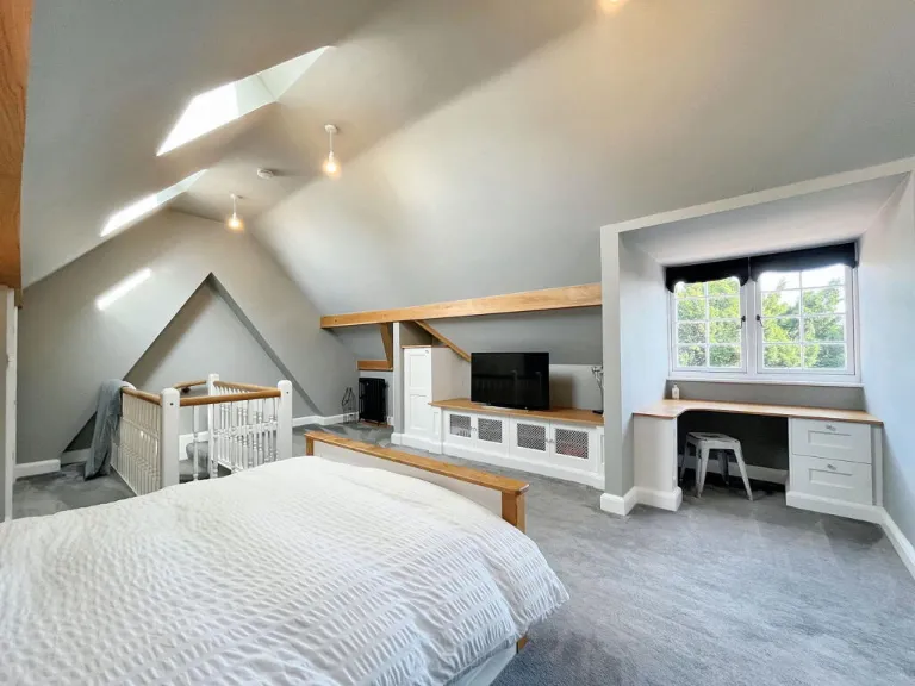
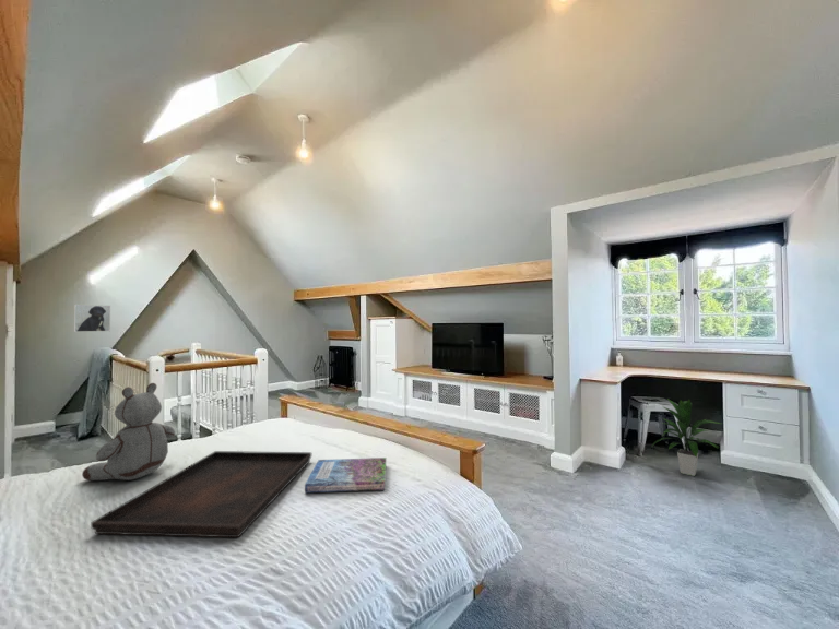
+ indoor plant [651,397,722,477]
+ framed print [73,304,111,333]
+ book [304,456,387,495]
+ serving tray [90,450,312,538]
+ stuffed bear [81,382,176,482]
